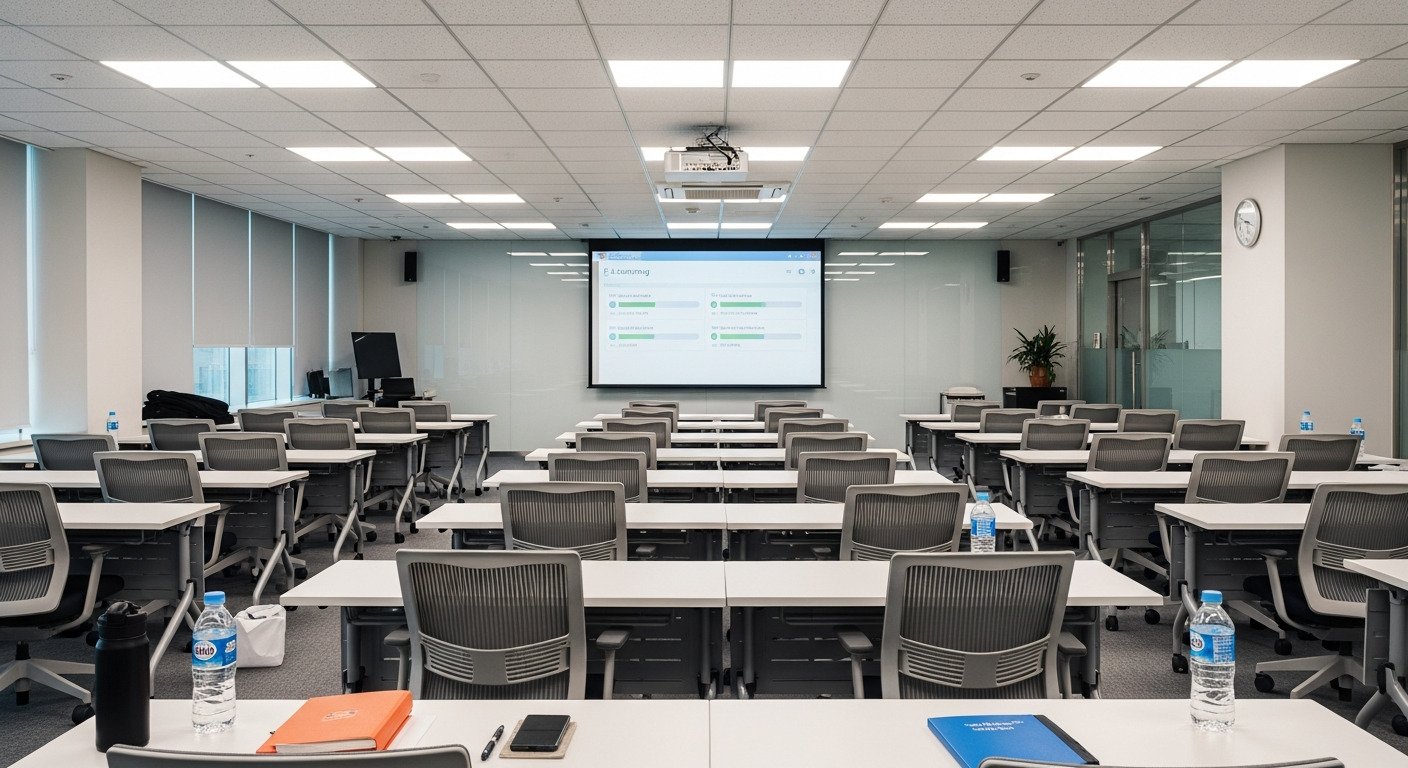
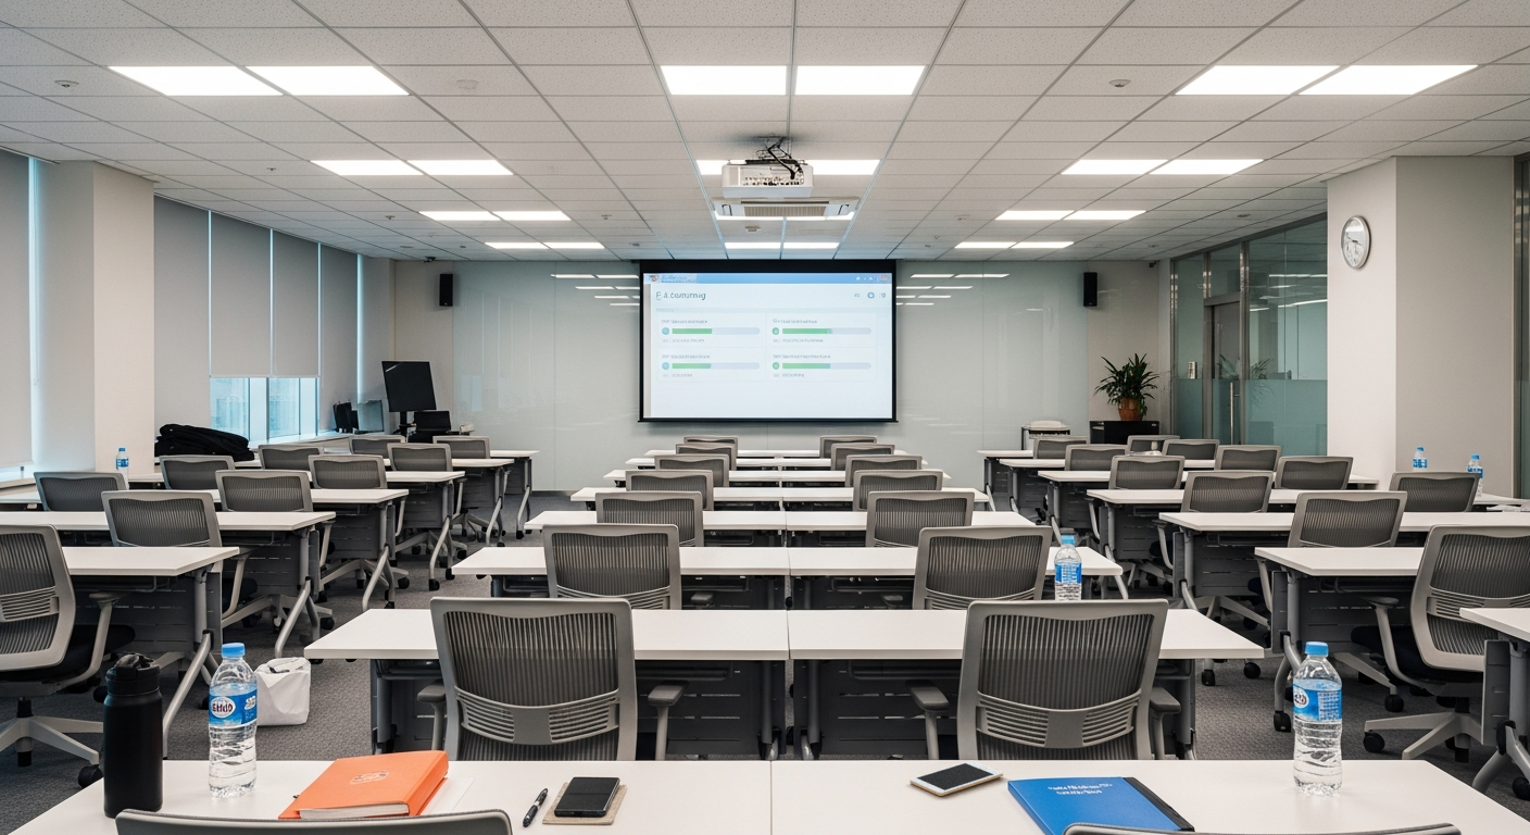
+ cell phone [908,760,1004,797]
